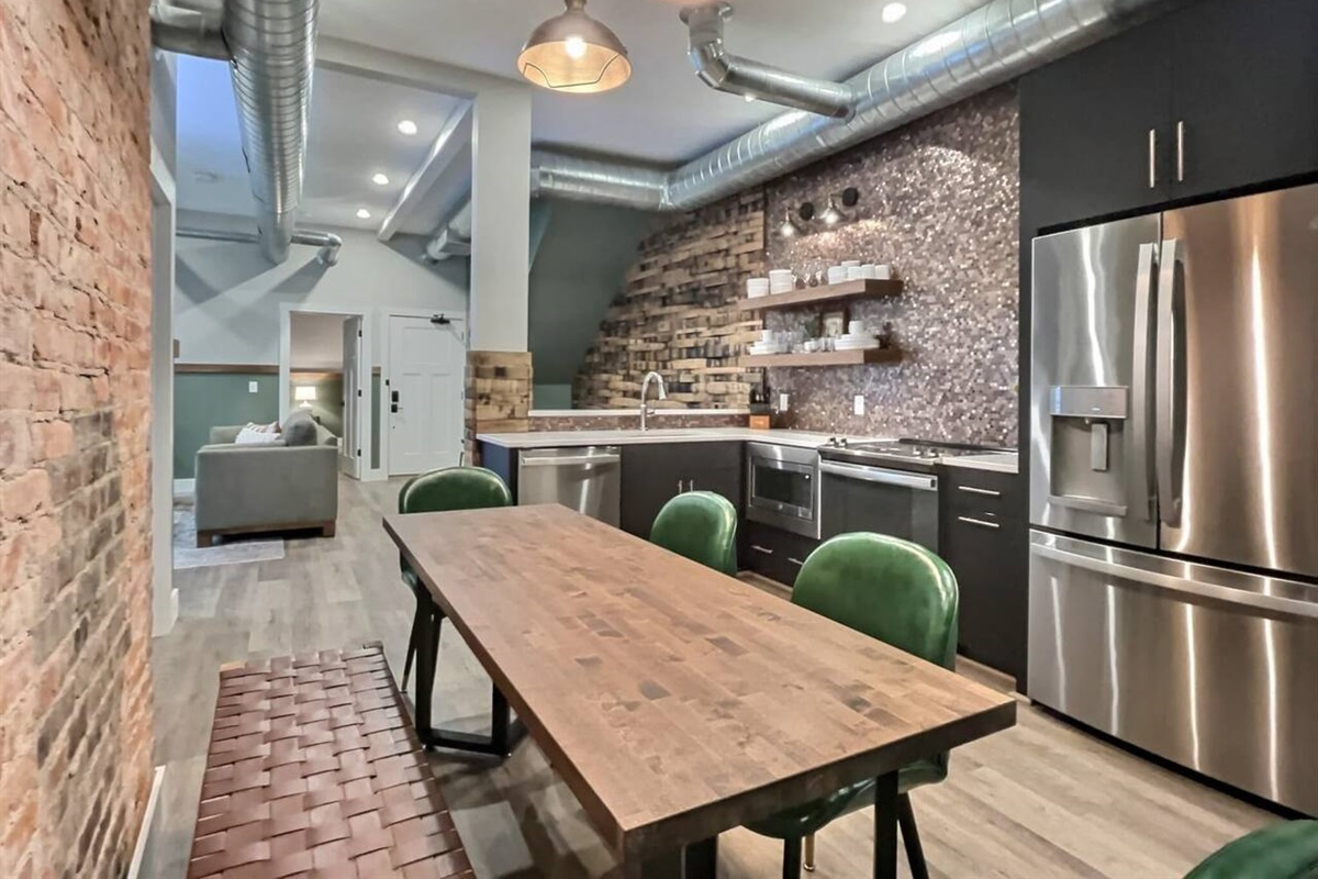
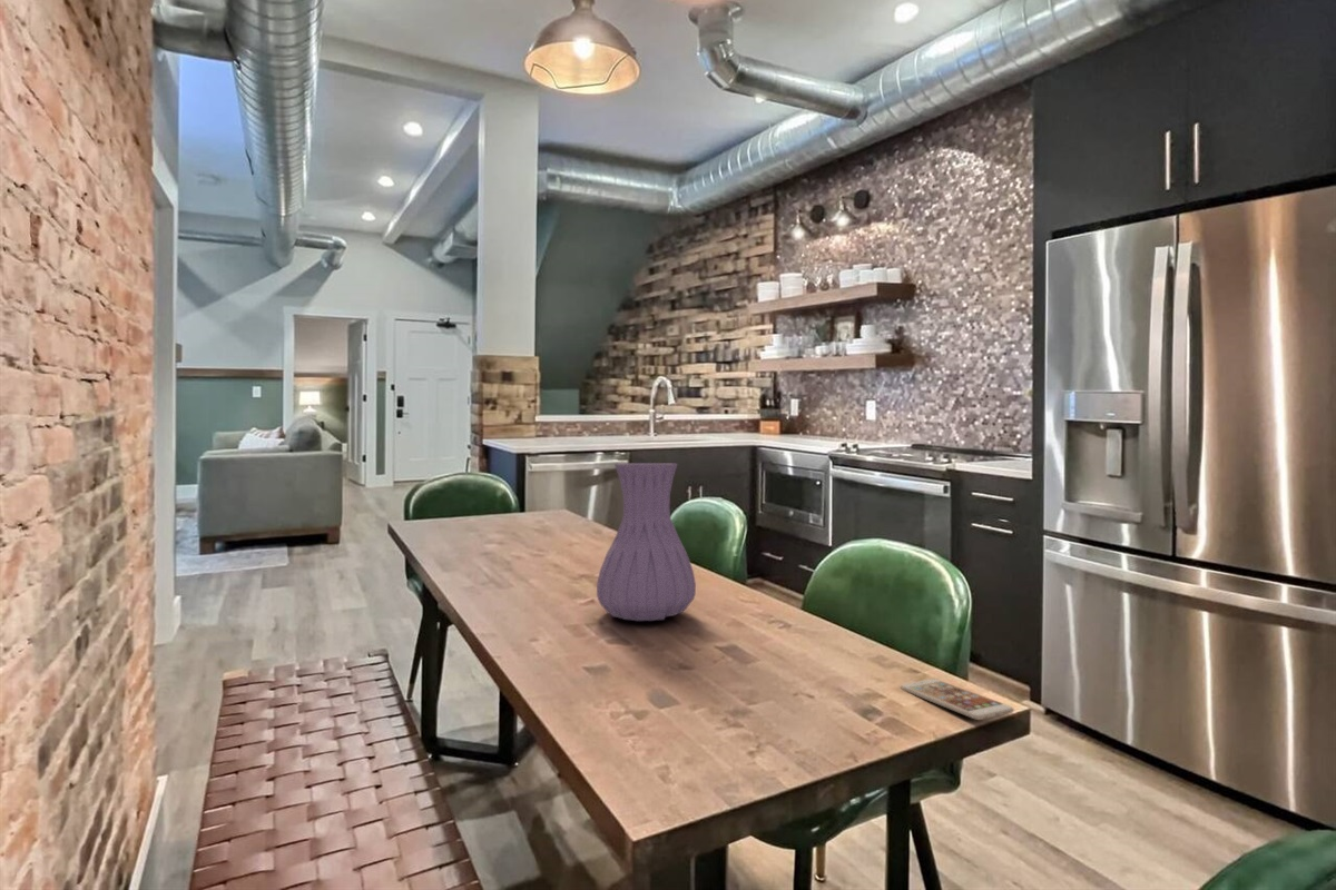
+ vase [596,462,697,622]
+ smartphone [900,678,1015,721]
